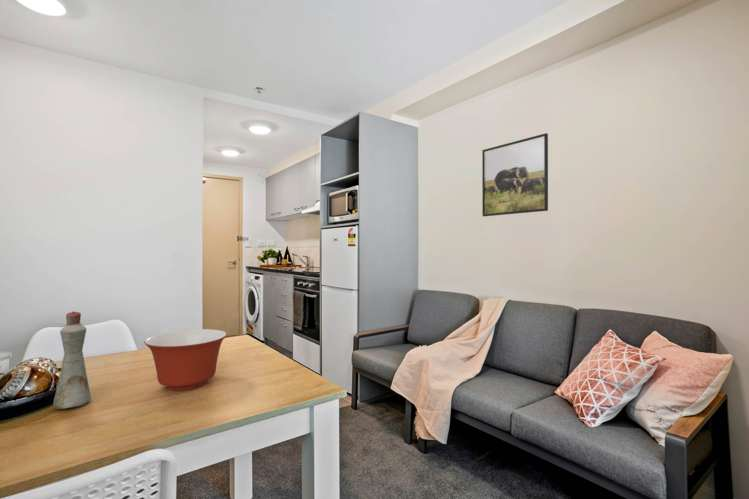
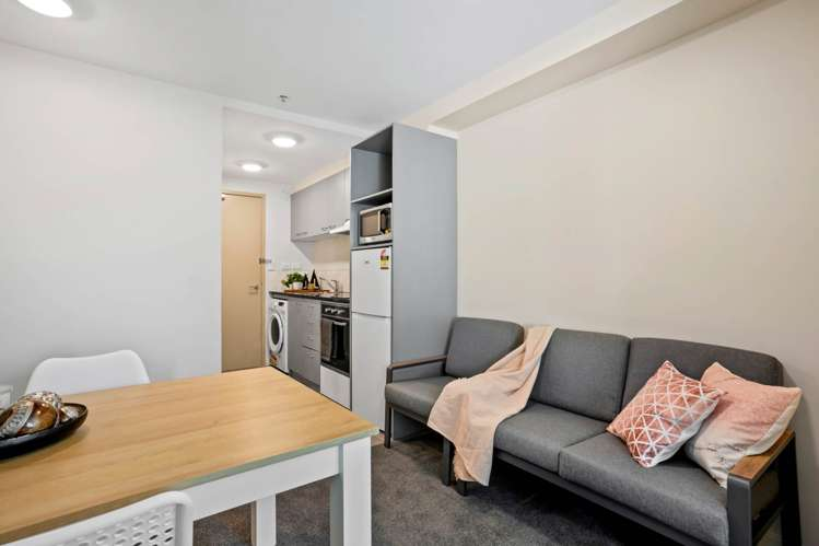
- bottle [52,310,92,410]
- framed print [481,132,549,217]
- mixing bowl [143,328,228,391]
